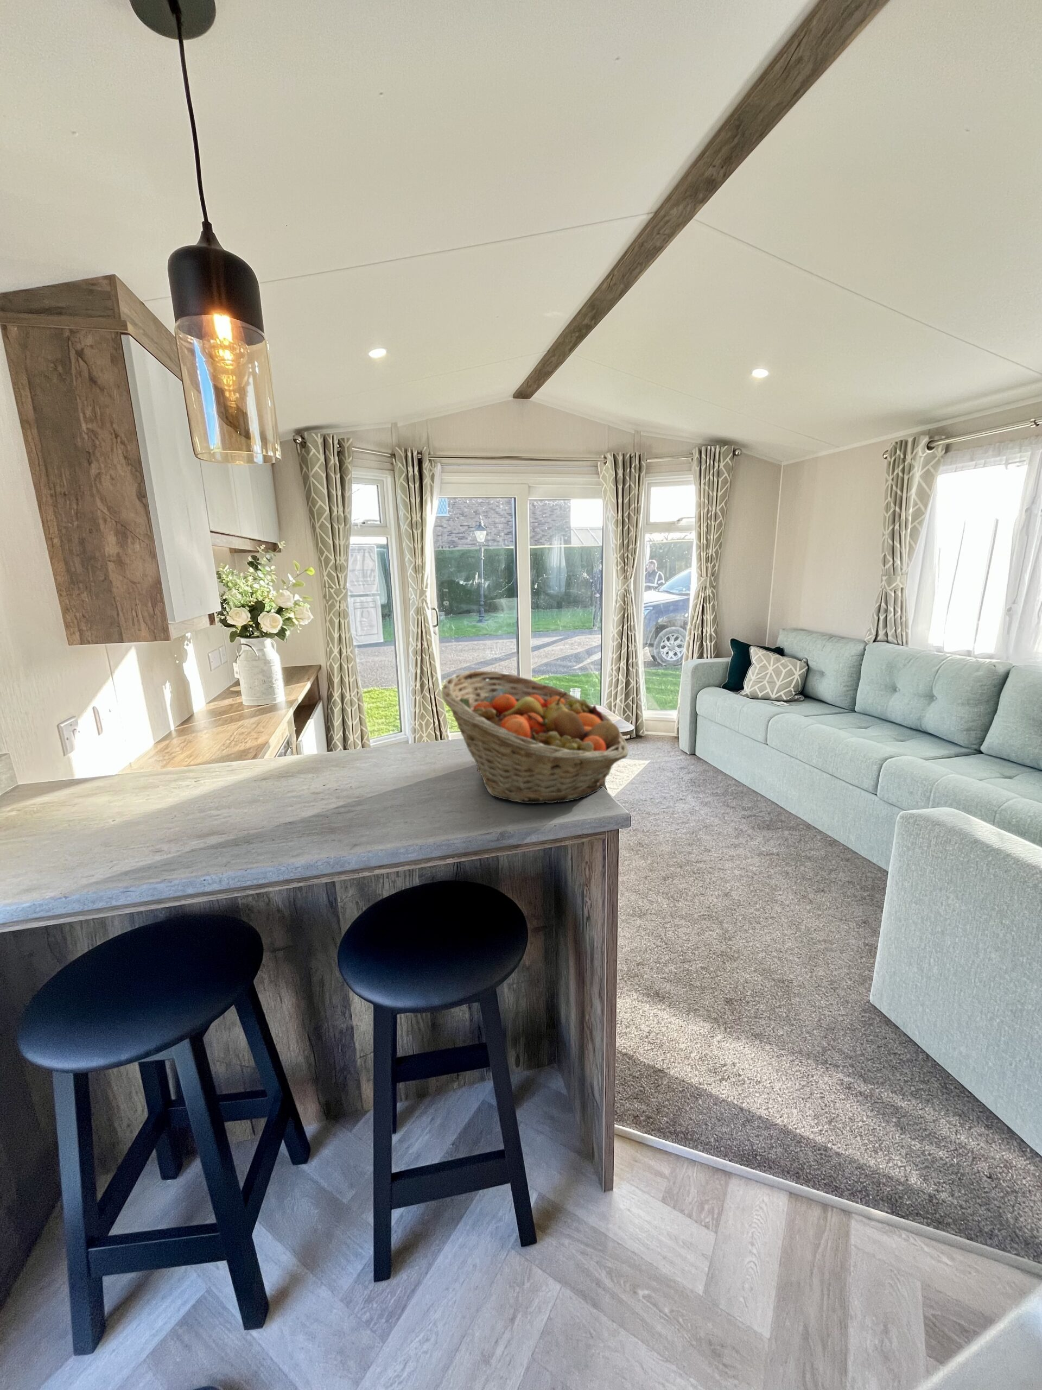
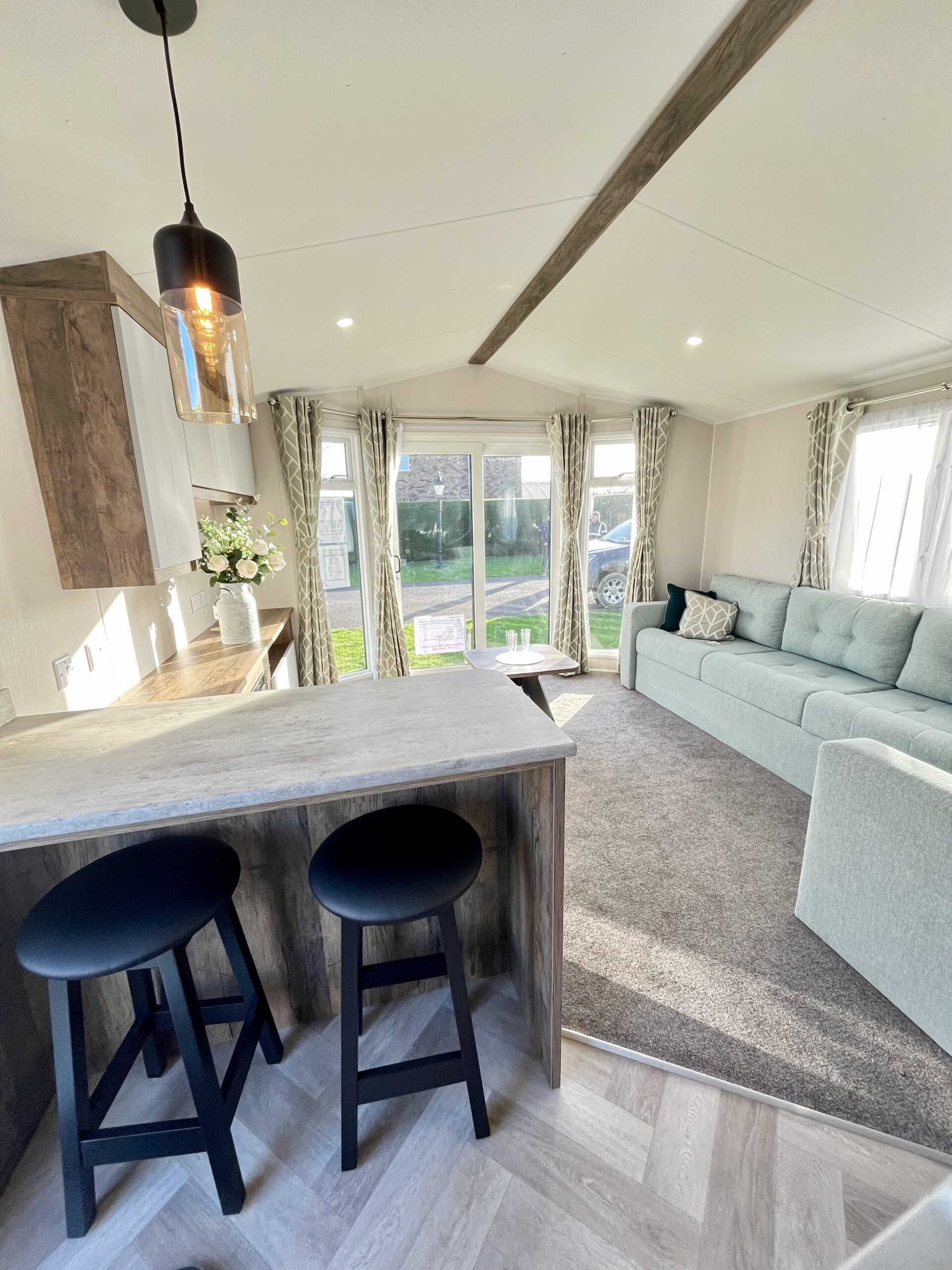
- fruit basket [441,670,628,804]
